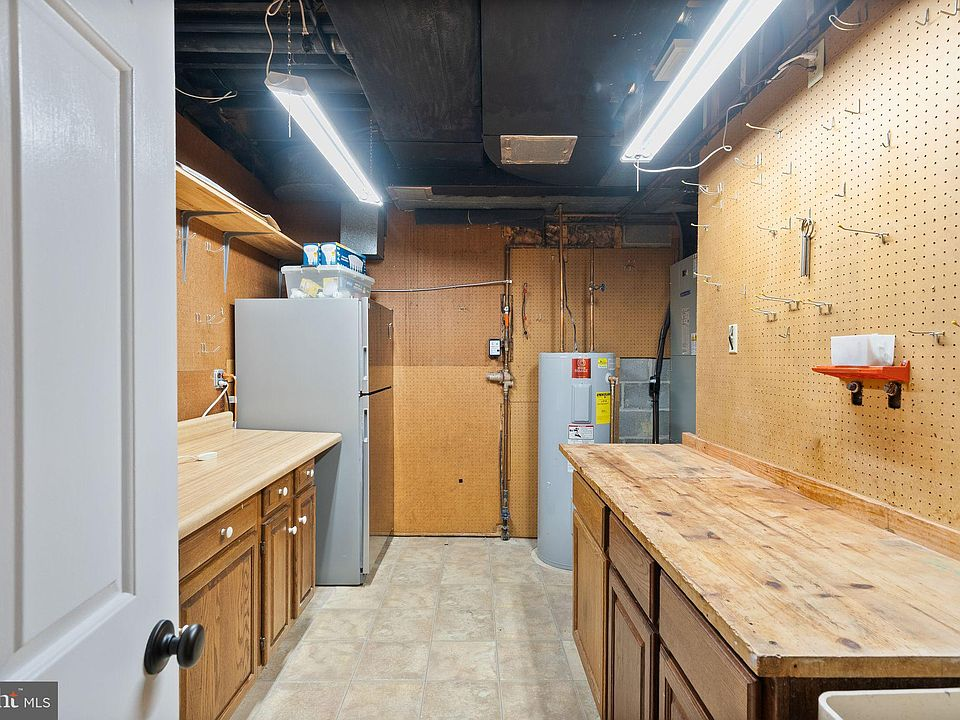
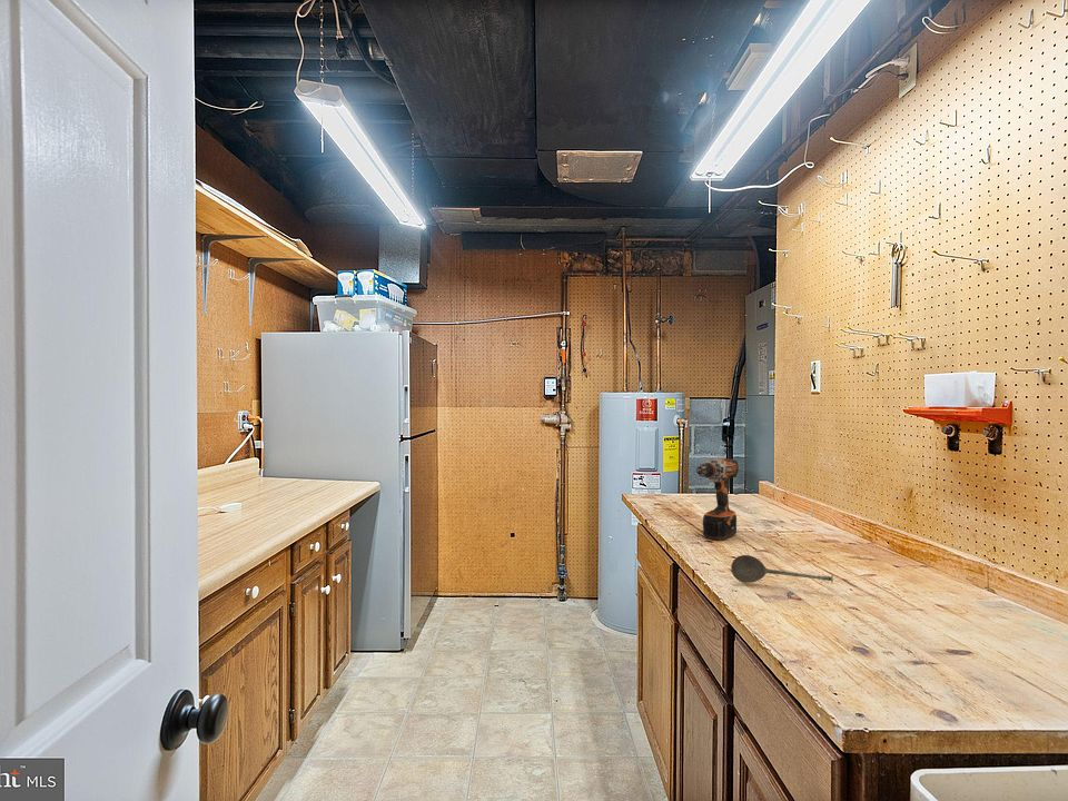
+ soupspoon [730,554,834,584]
+ power drill [695,457,740,541]
